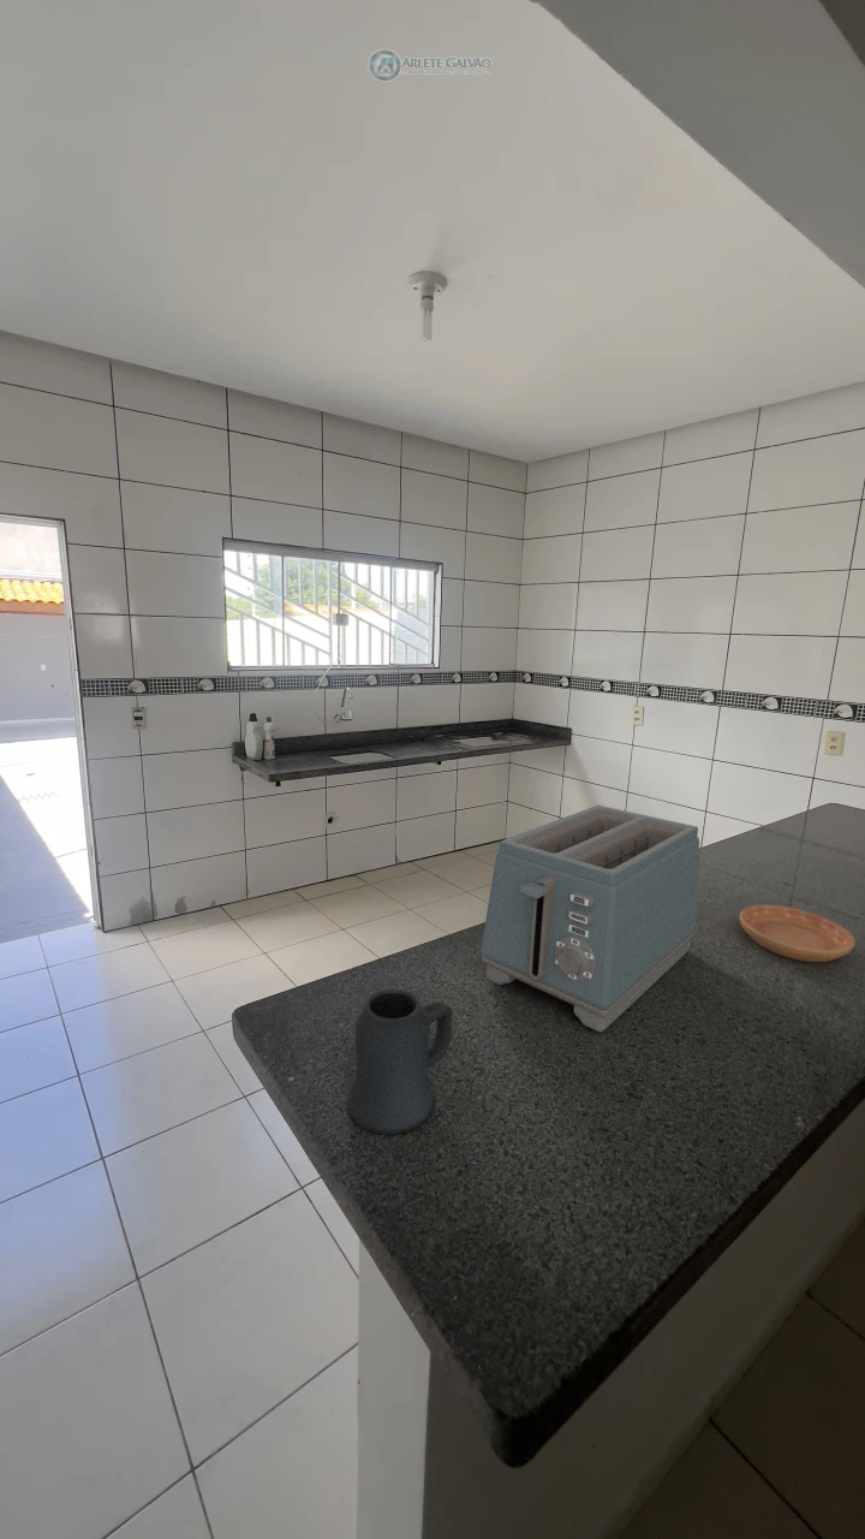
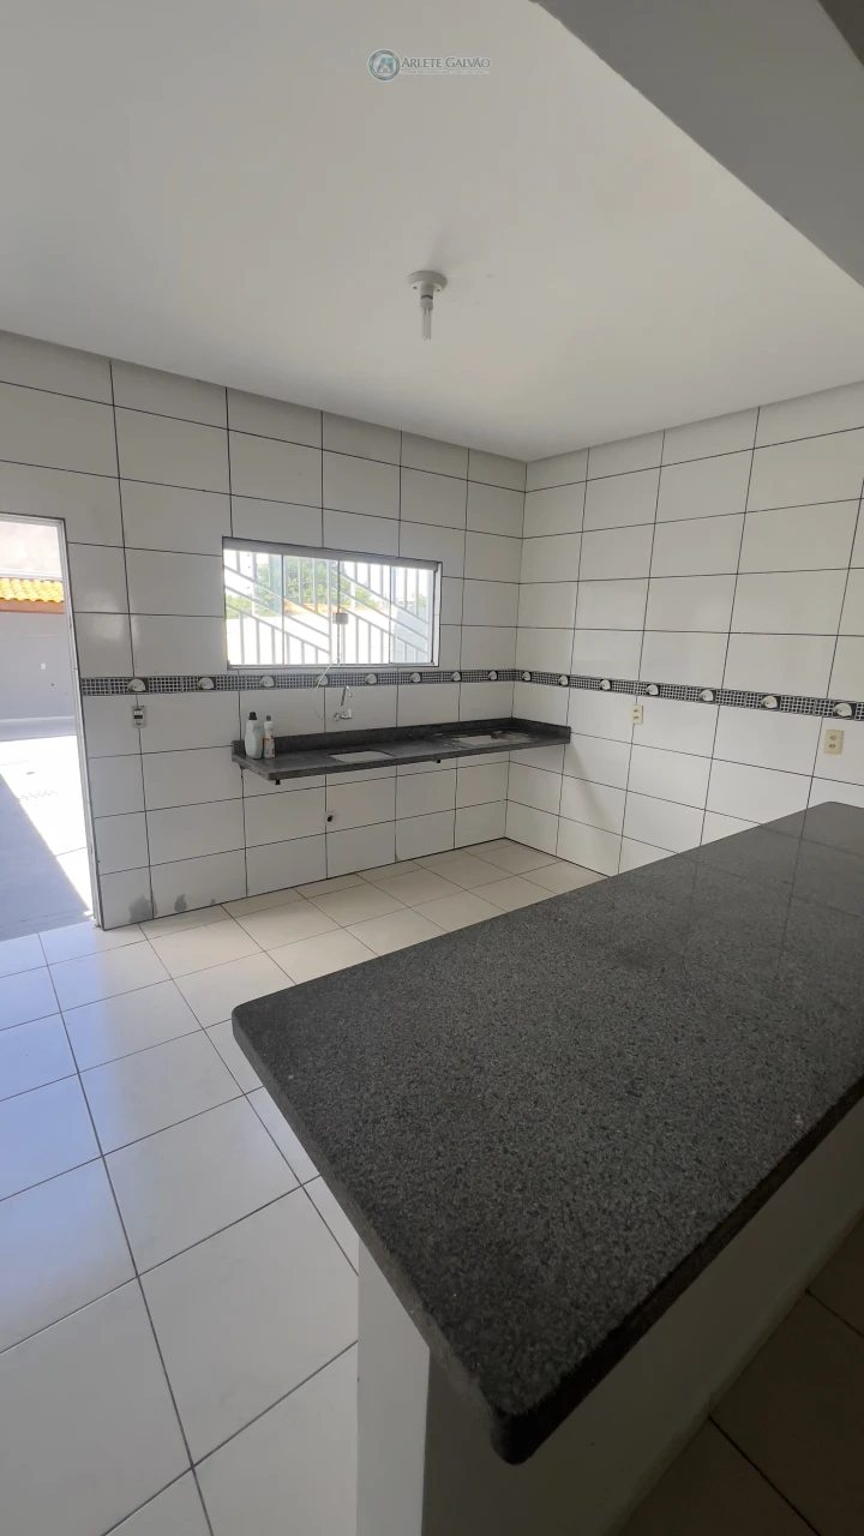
- toaster [479,804,700,1033]
- saucer [739,904,857,963]
- mug [346,987,454,1136]
